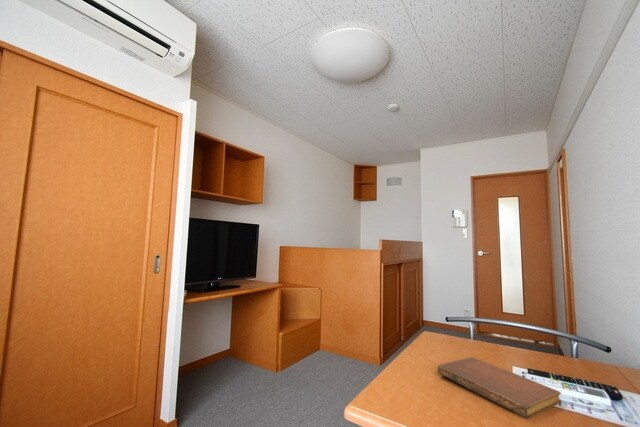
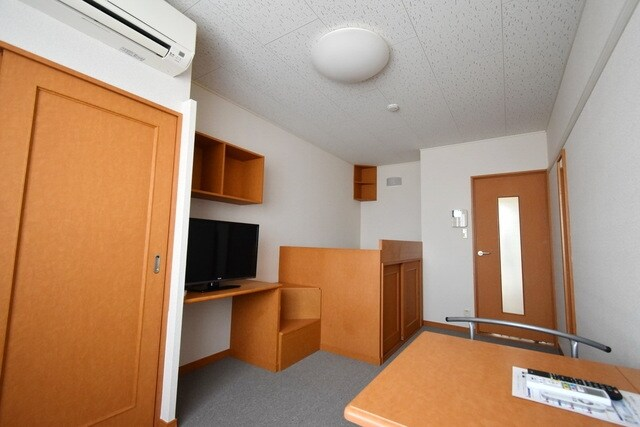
- notebook [437,356,562,419]
